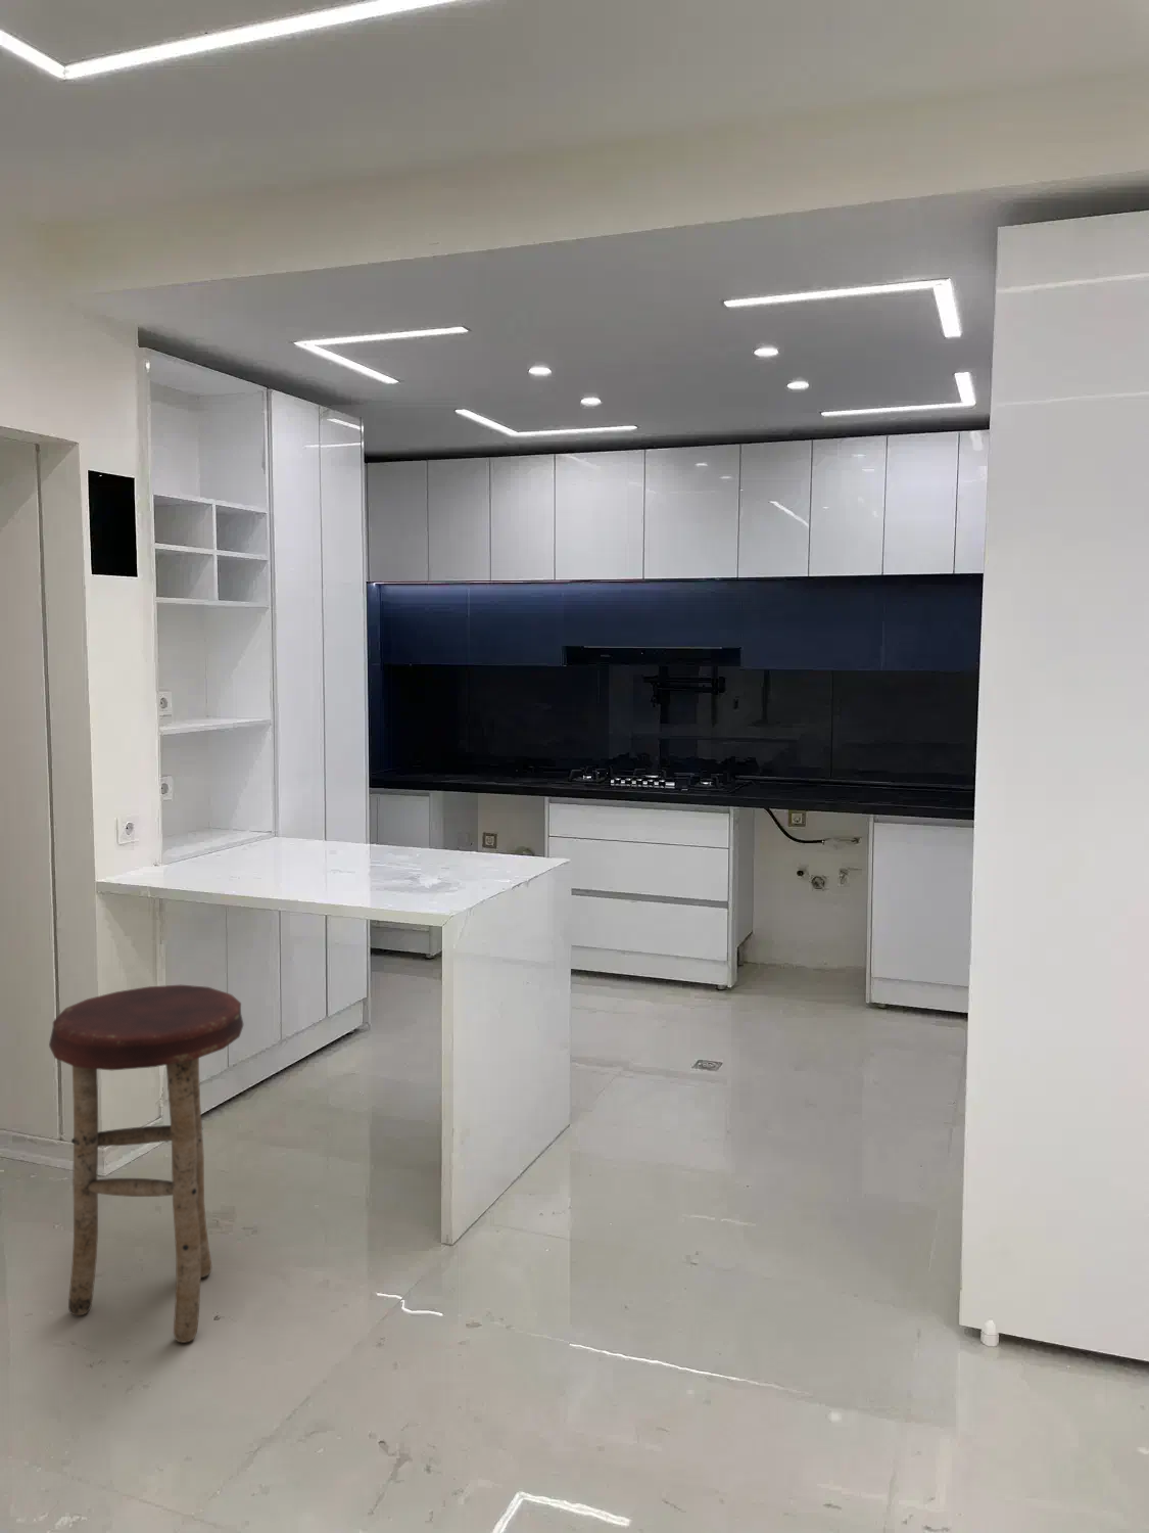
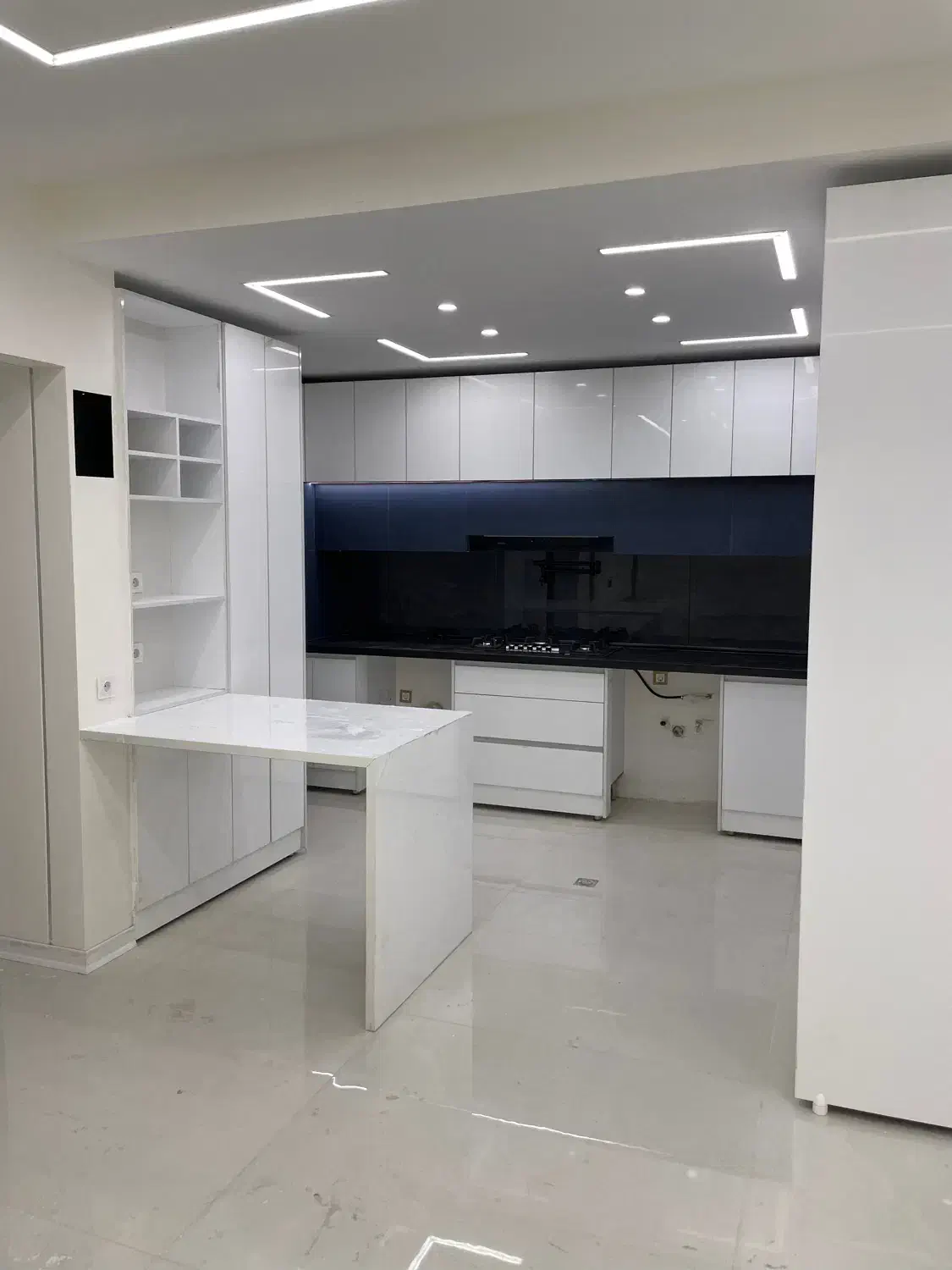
- stool [48,984,244,1343]
